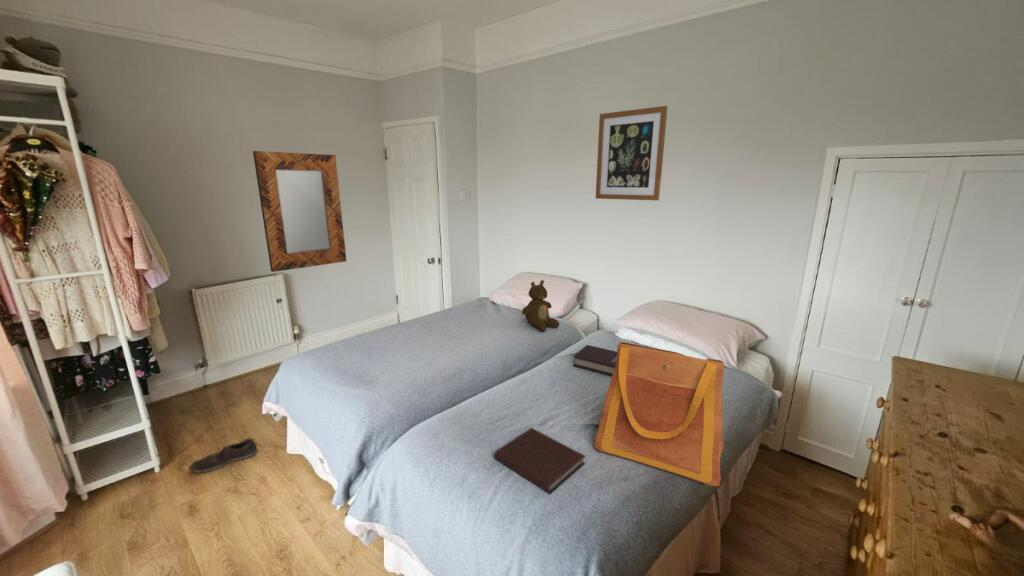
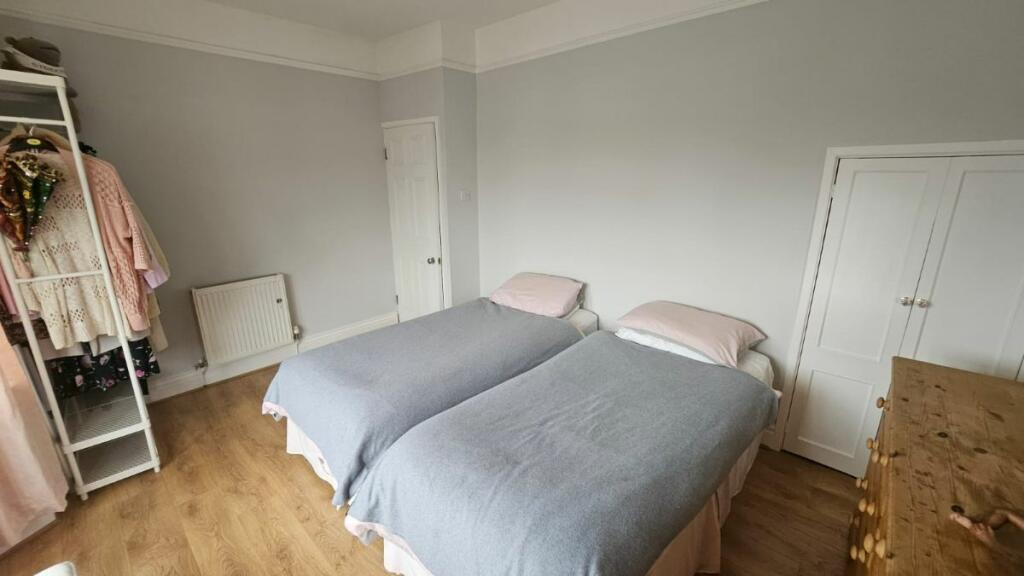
- wall art [595,105,669,201]
- tote bag [593,341,725,487]
- shoe [188,437,258,474]
- teddy bear [521,279,560,332]
- home mirror [252,150,347,273]
- book [572,344,617,377]
- notebook [493,427,587,495]
